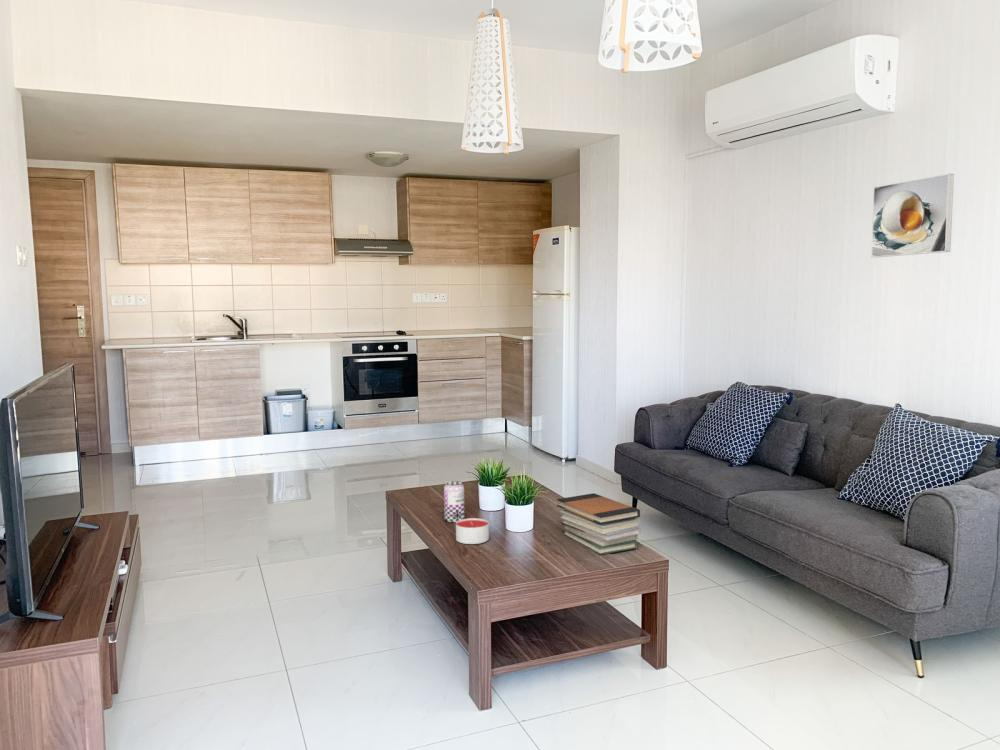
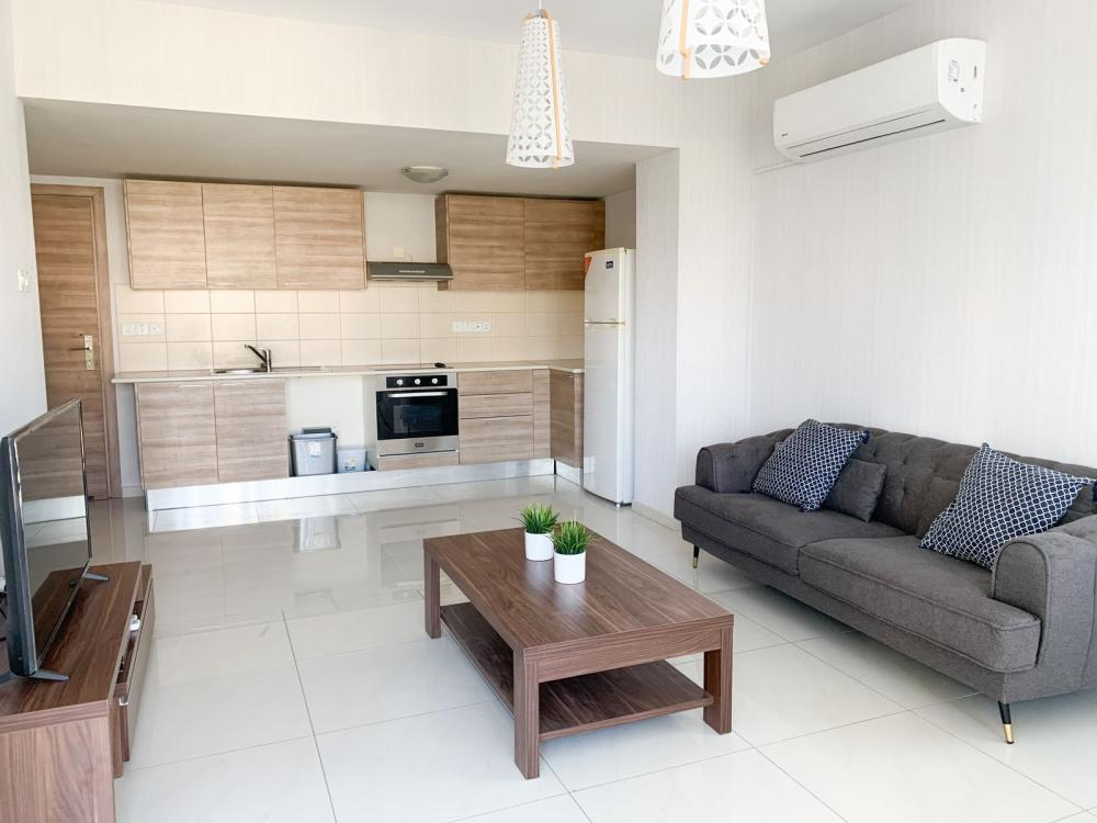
- candle [455,517,490,545]
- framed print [870,172,955,258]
- beer can [443,480,465,523]
- book stack [556,492,642,556]
